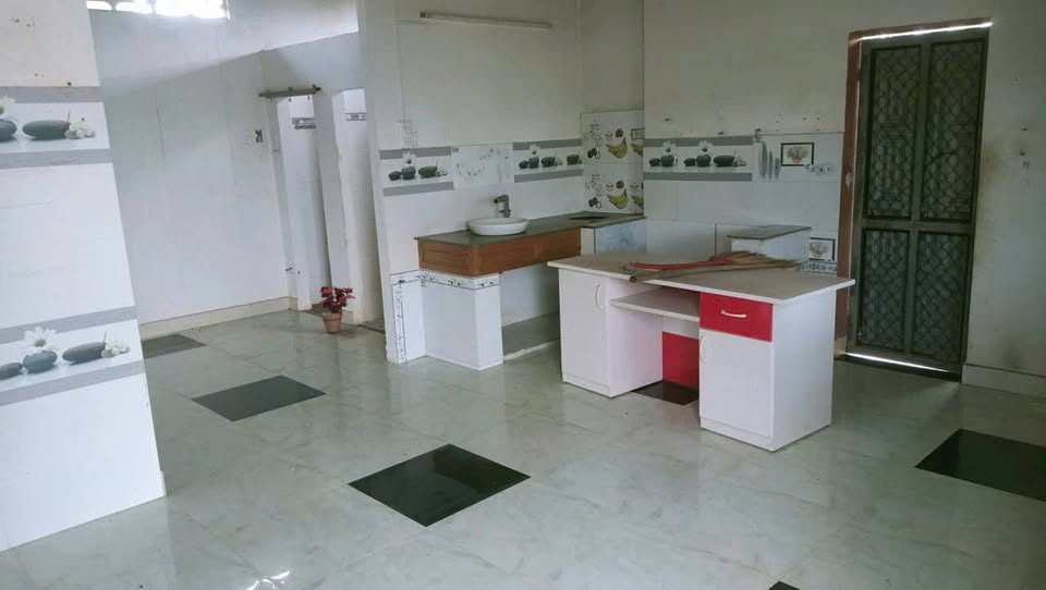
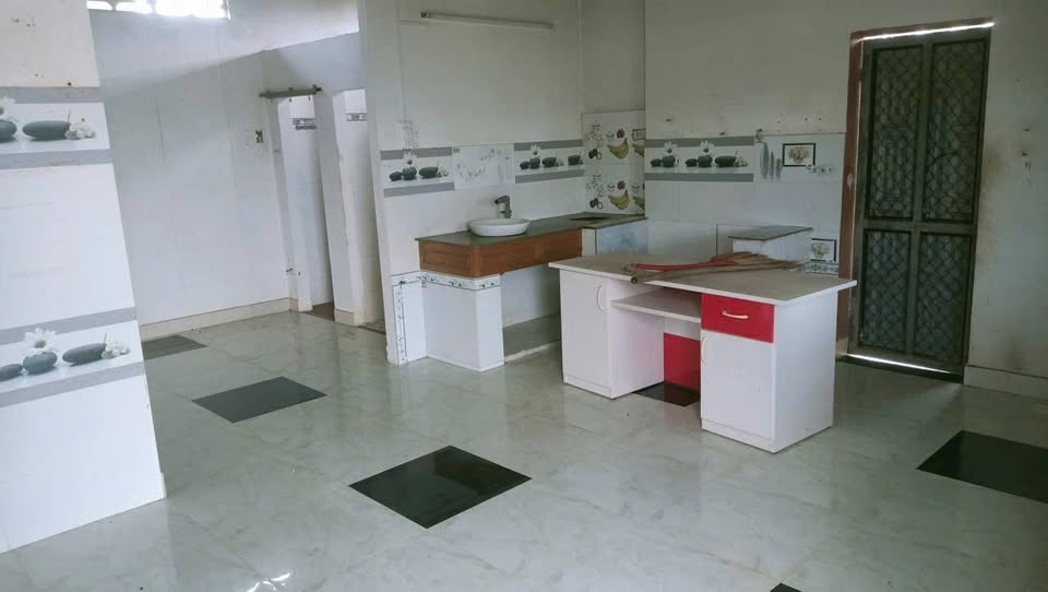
- potted plant [318,284,356,334]
